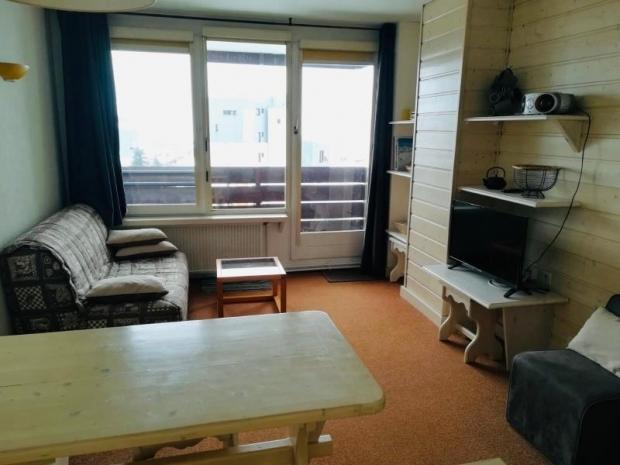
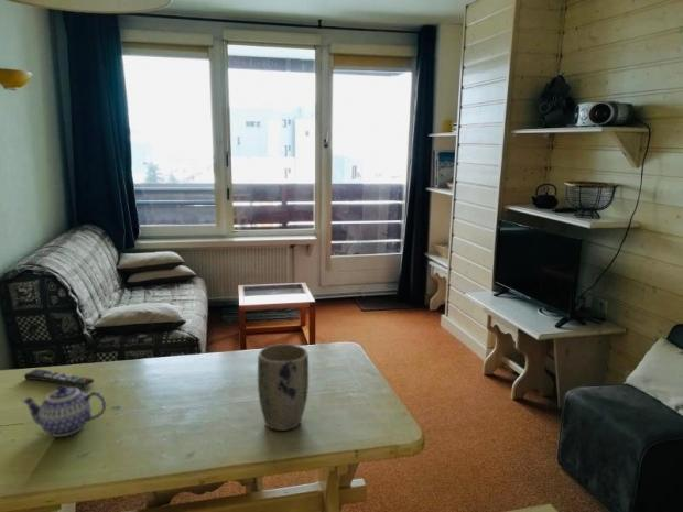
+ remote control [23,368,95,389]
+ teapot [20,384,107,437]
+ plant pot [257,342,310,432]
